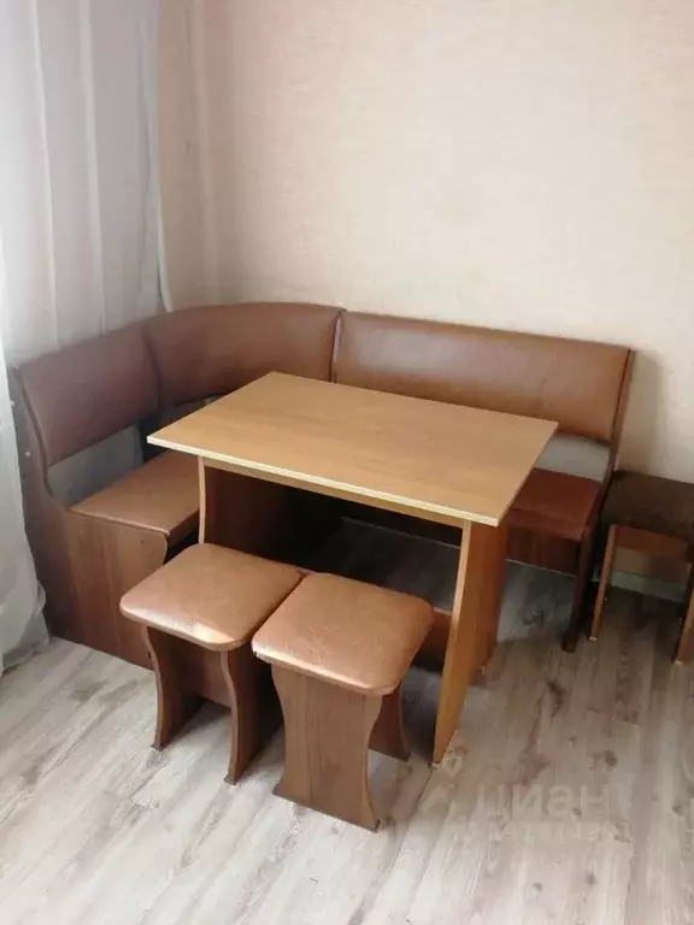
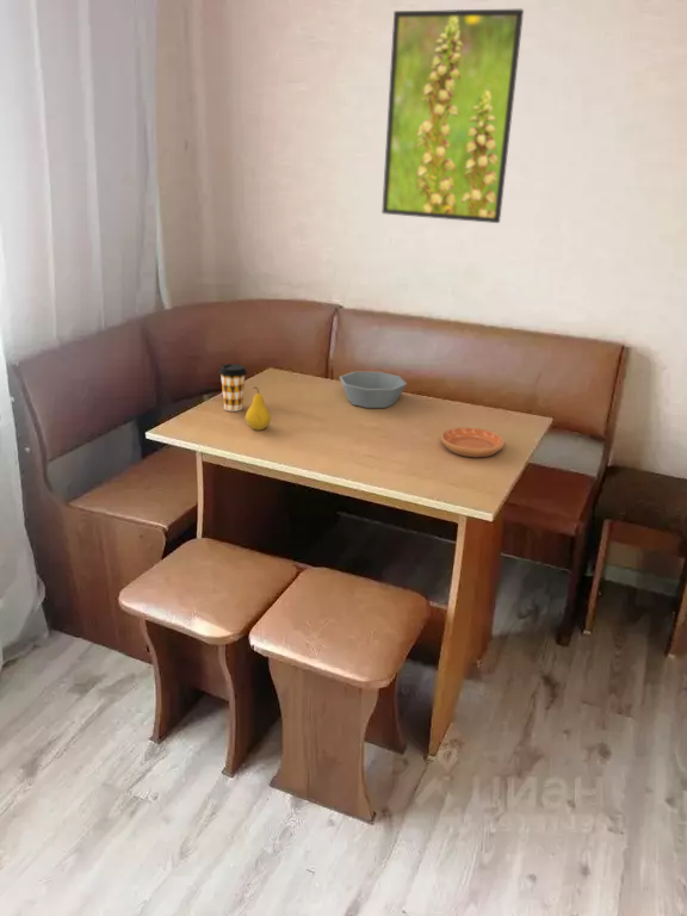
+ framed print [380,8,525,224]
+ fruit [245,385,272,432]
+ saucer [440,426,506,458]
+ bowl [339,371,408,409]
+ coffee cup [218,363,248,413]
